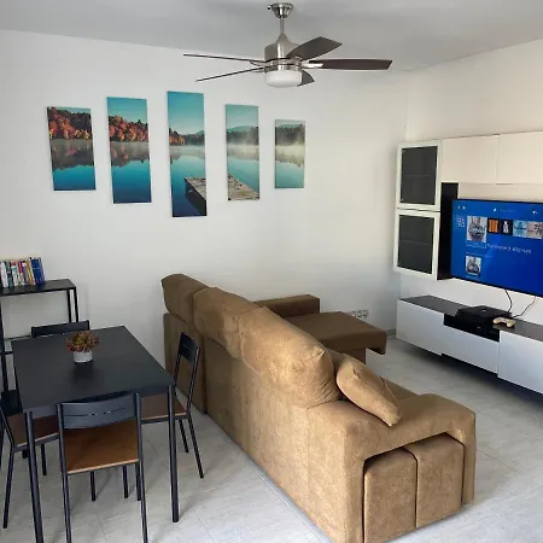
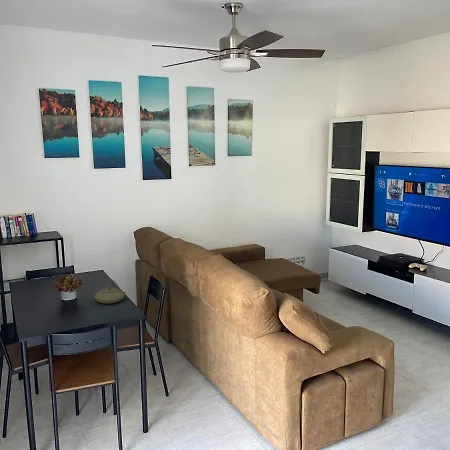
+ teapot [93,277,127,304]
